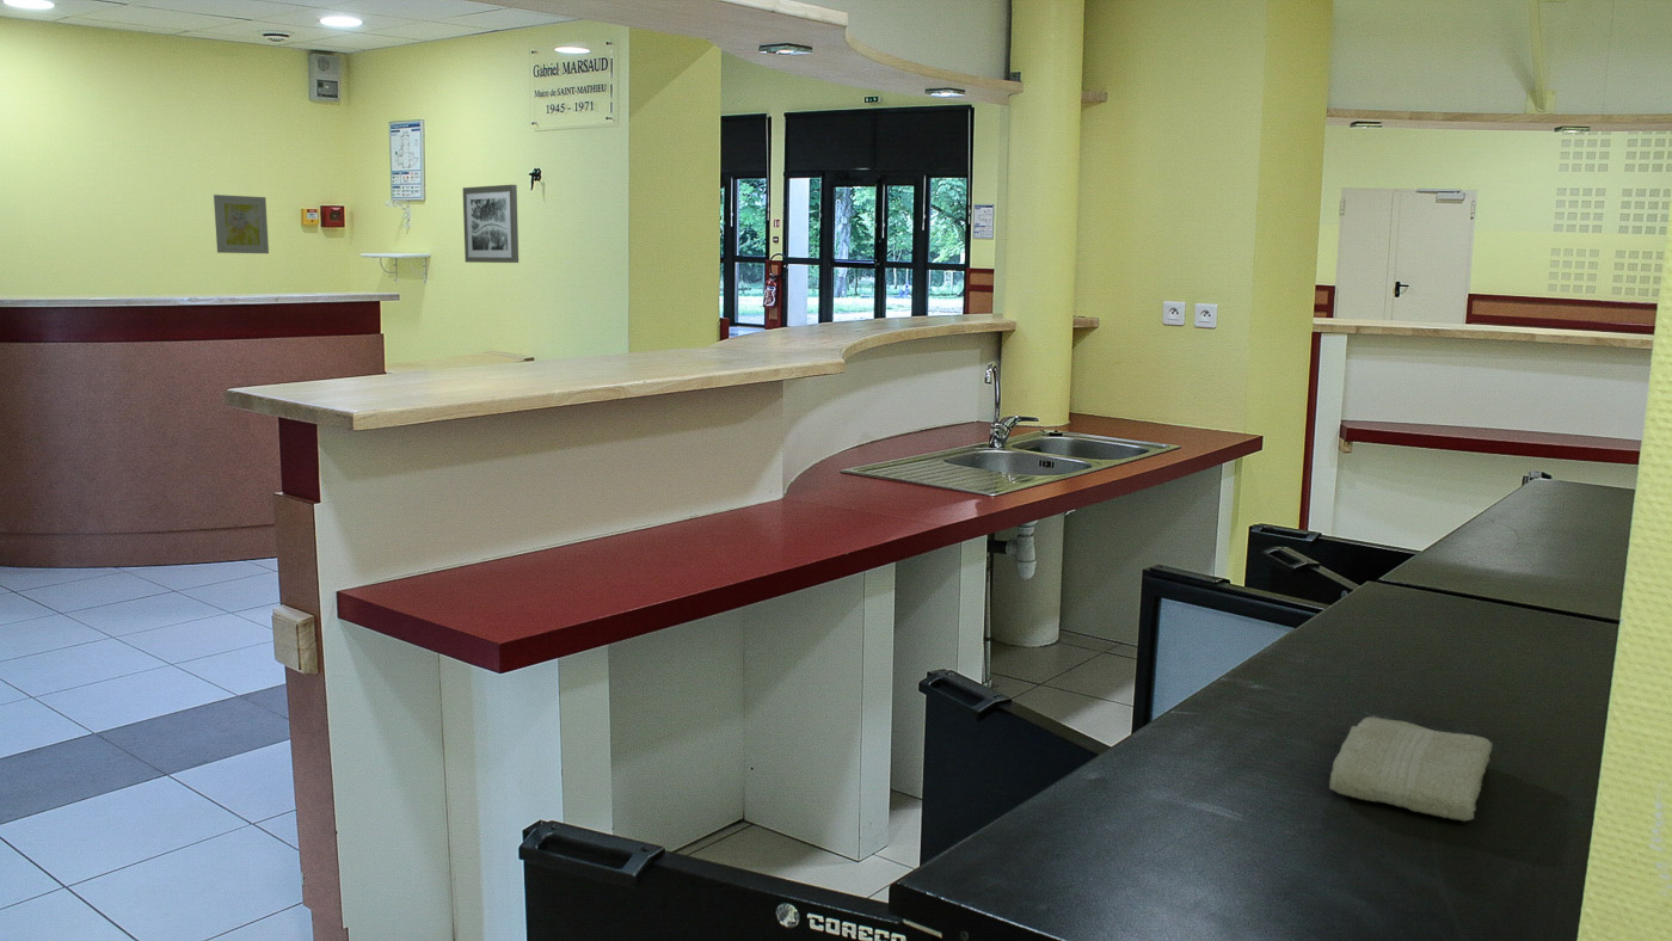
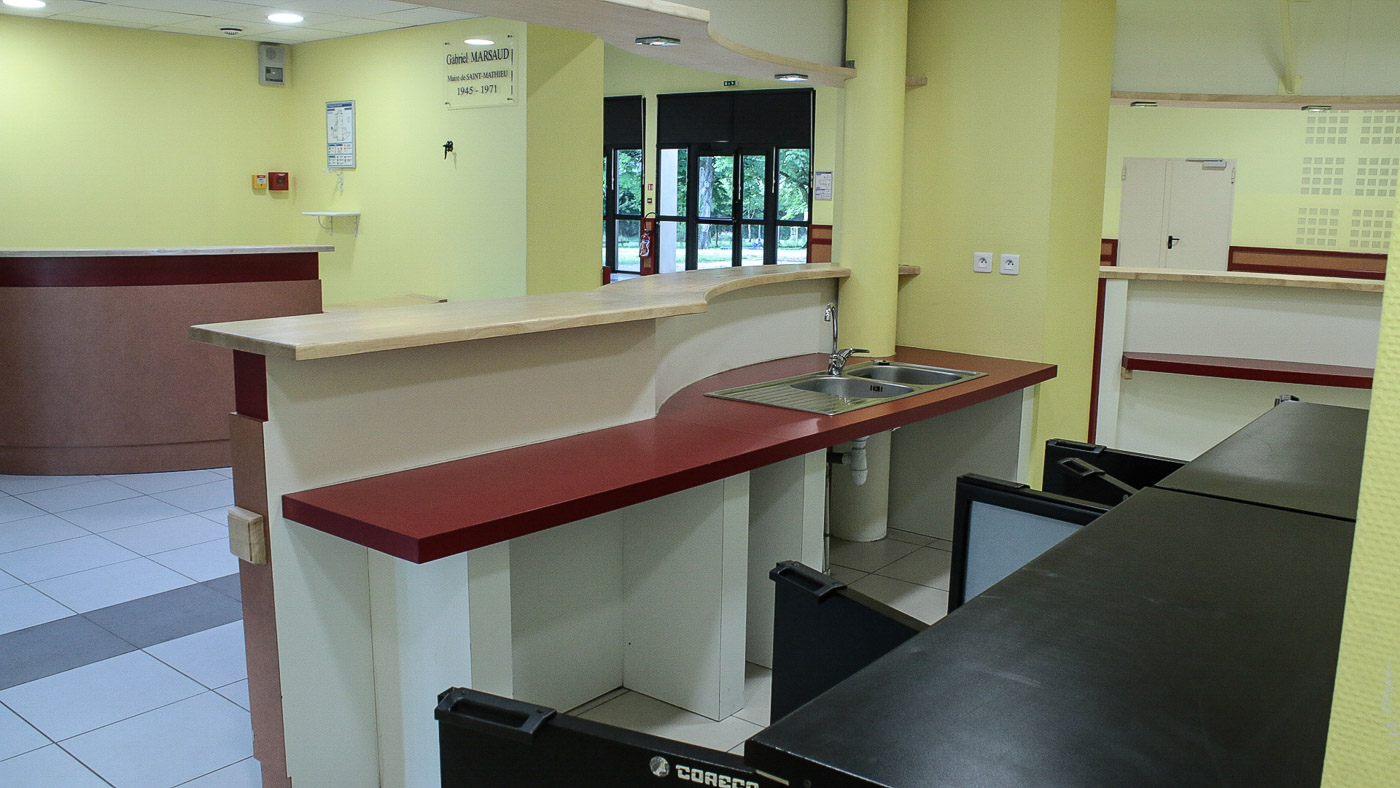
- washcloth [1328,715,1493,823]
- wall art [213,193,270,254]
- wall art [462,184,520,264]
